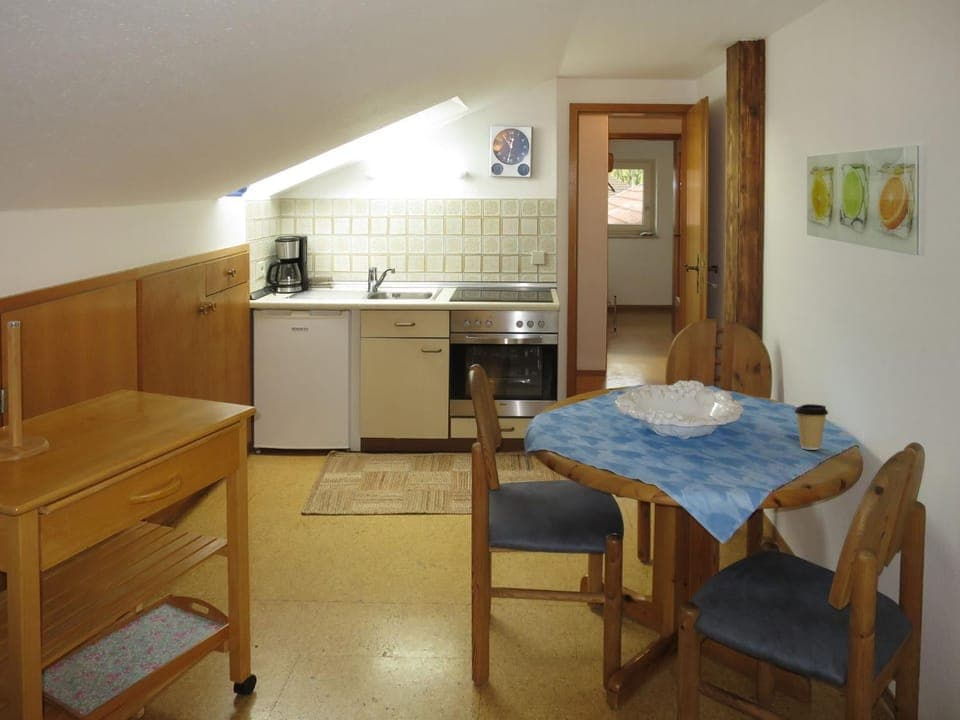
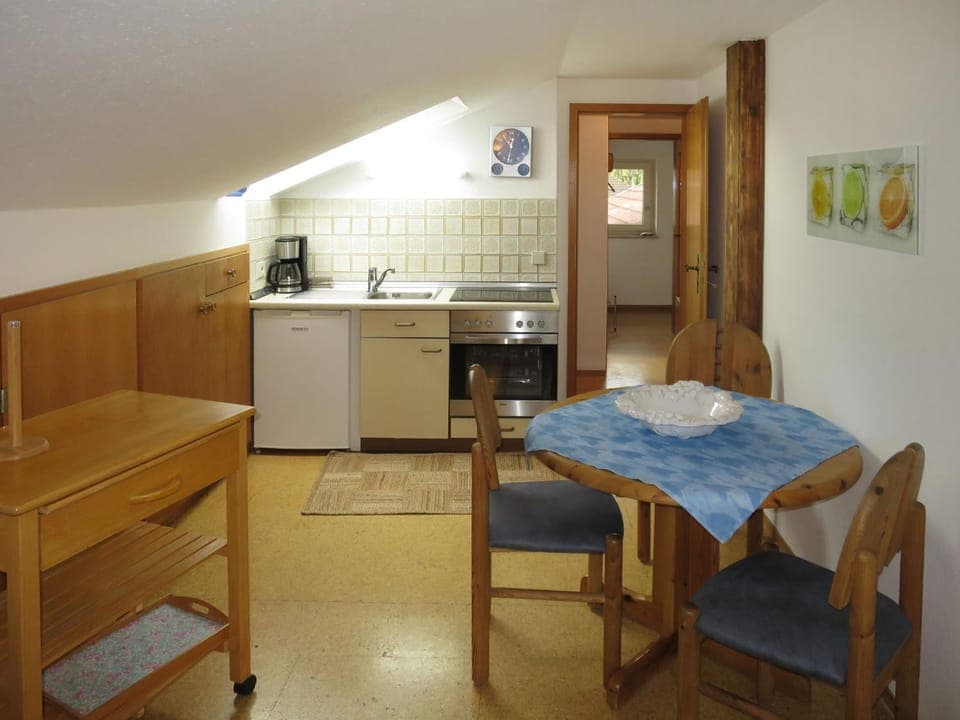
- coffee cup [794,403,829,451]
